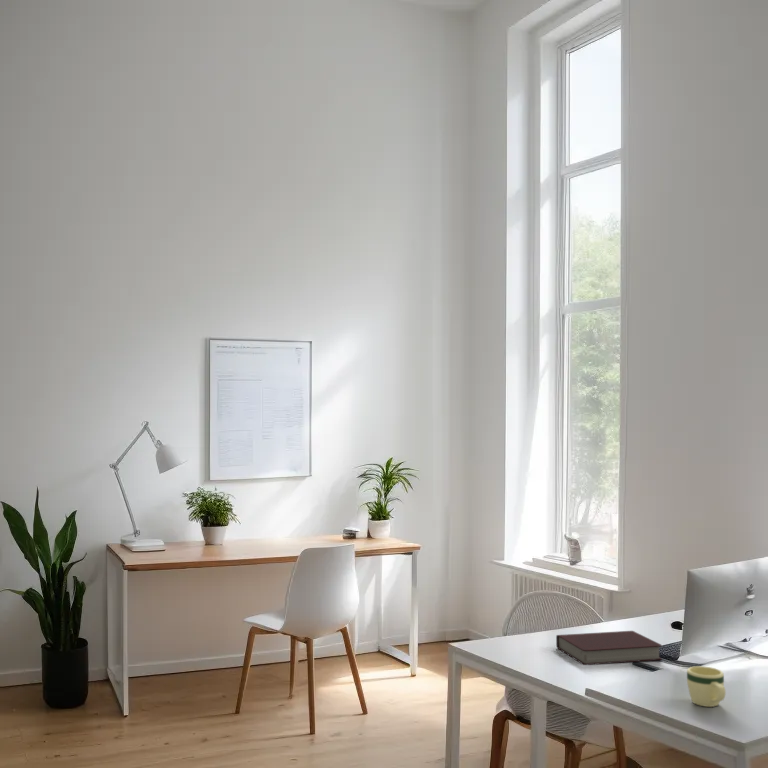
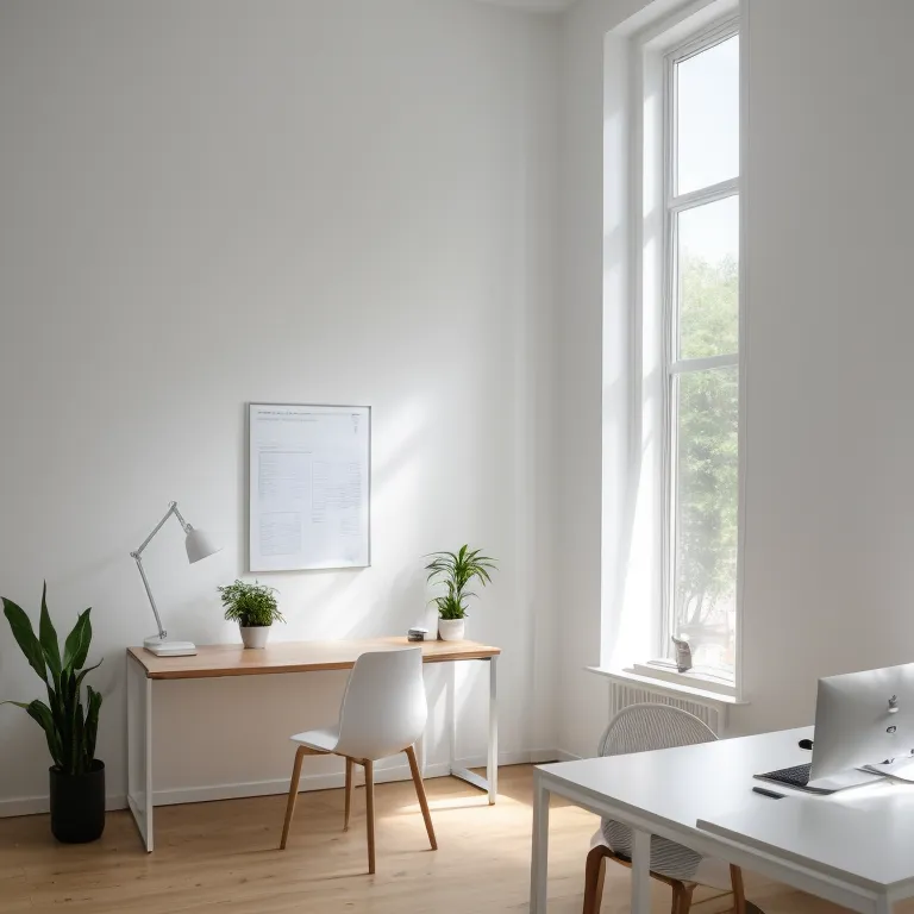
- mug [686,665,727,708]
- book [555,630,663,666]
